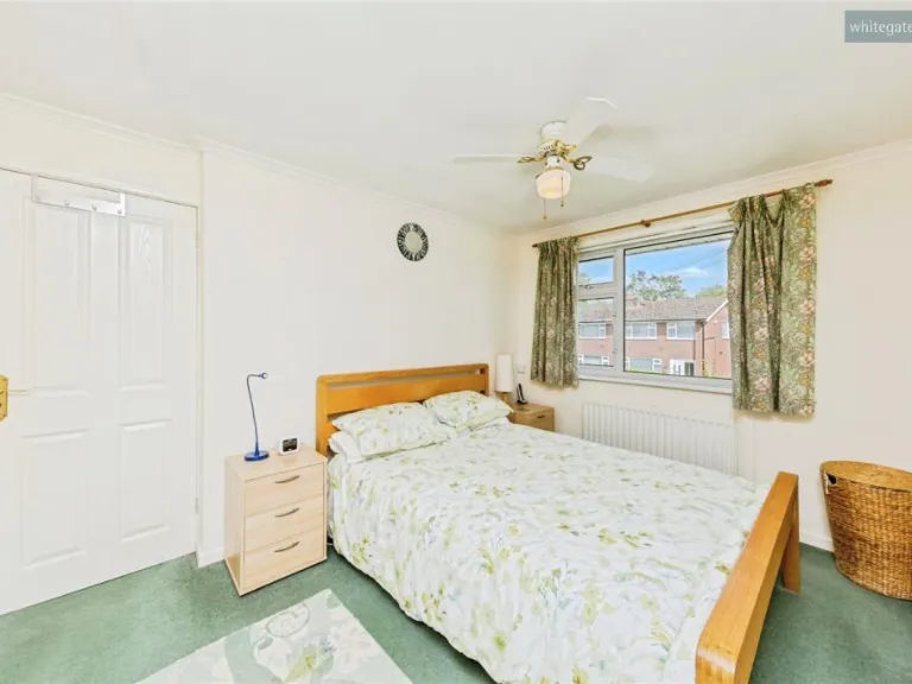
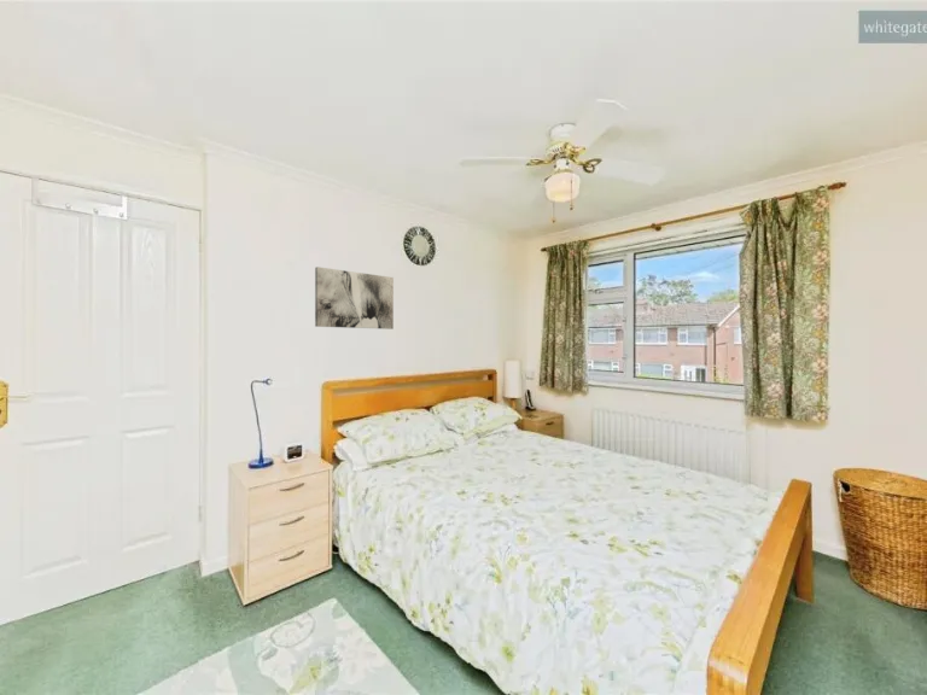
+ wall art [314,265,395,331]
